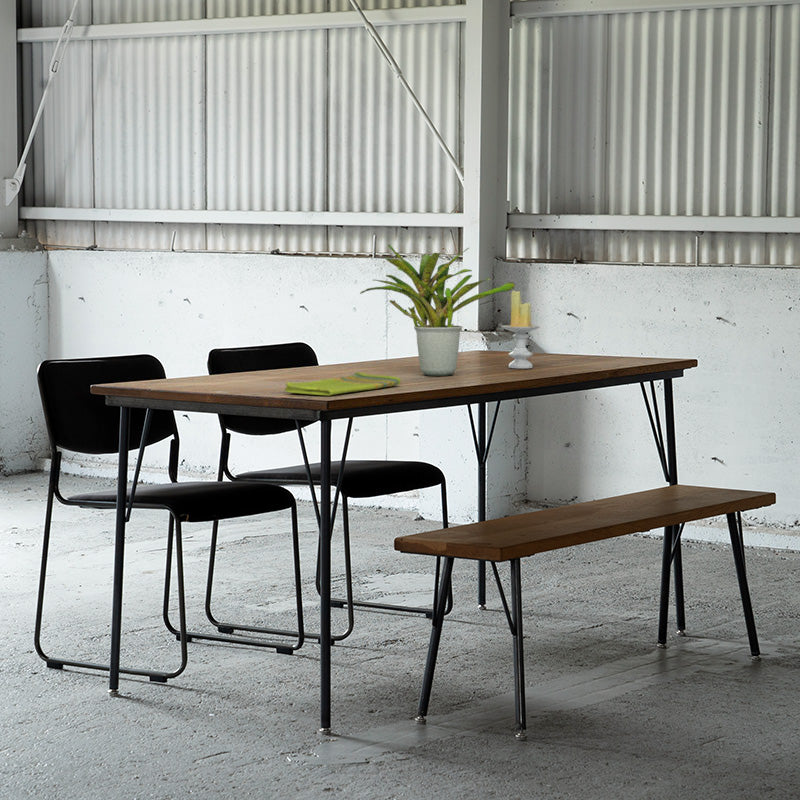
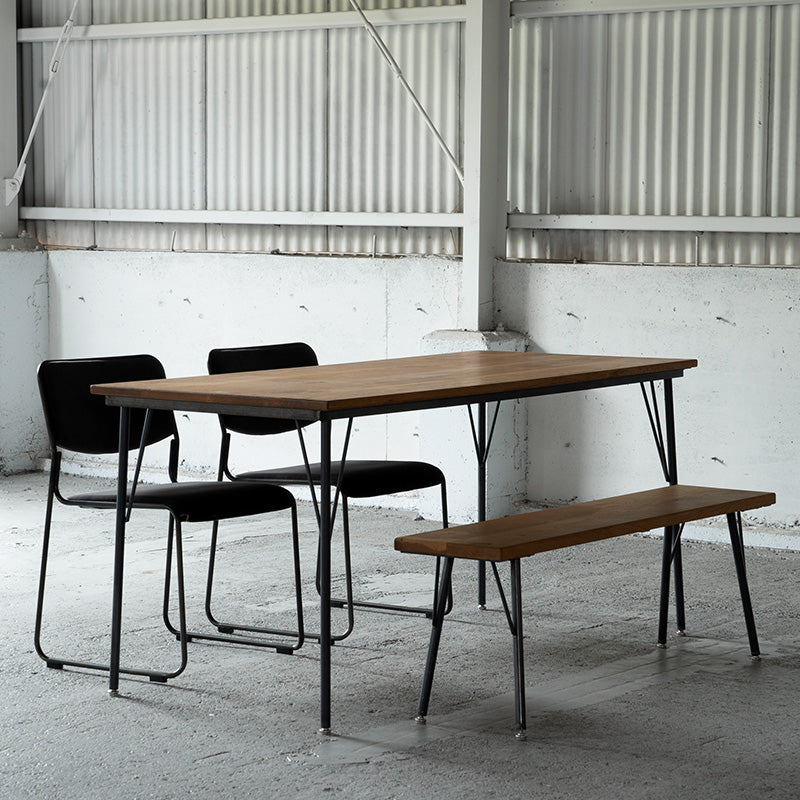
- candle [500,290,541,369]
- potted plant [359,243,516,377]
- dish towel [284,371,402,396]
